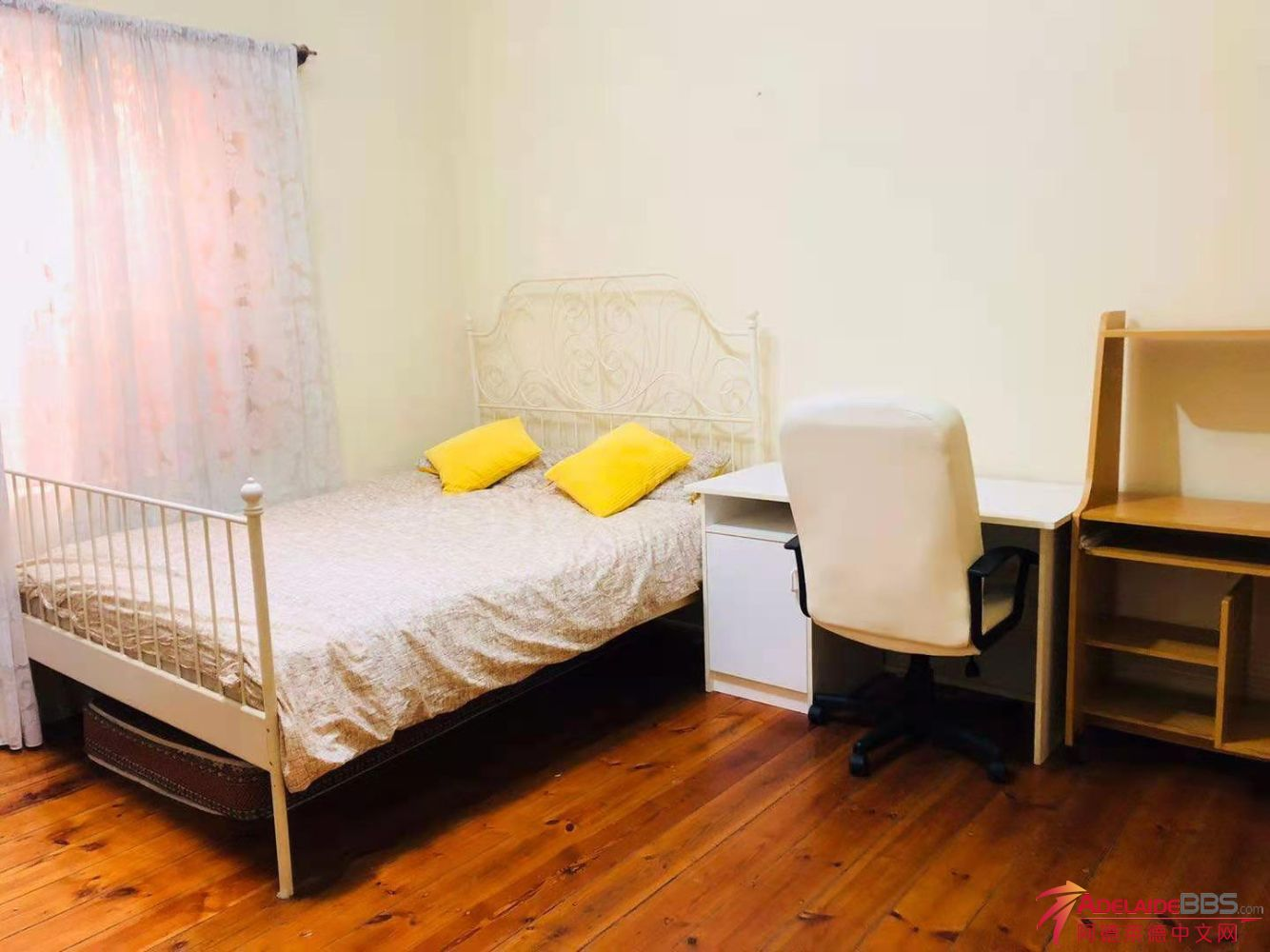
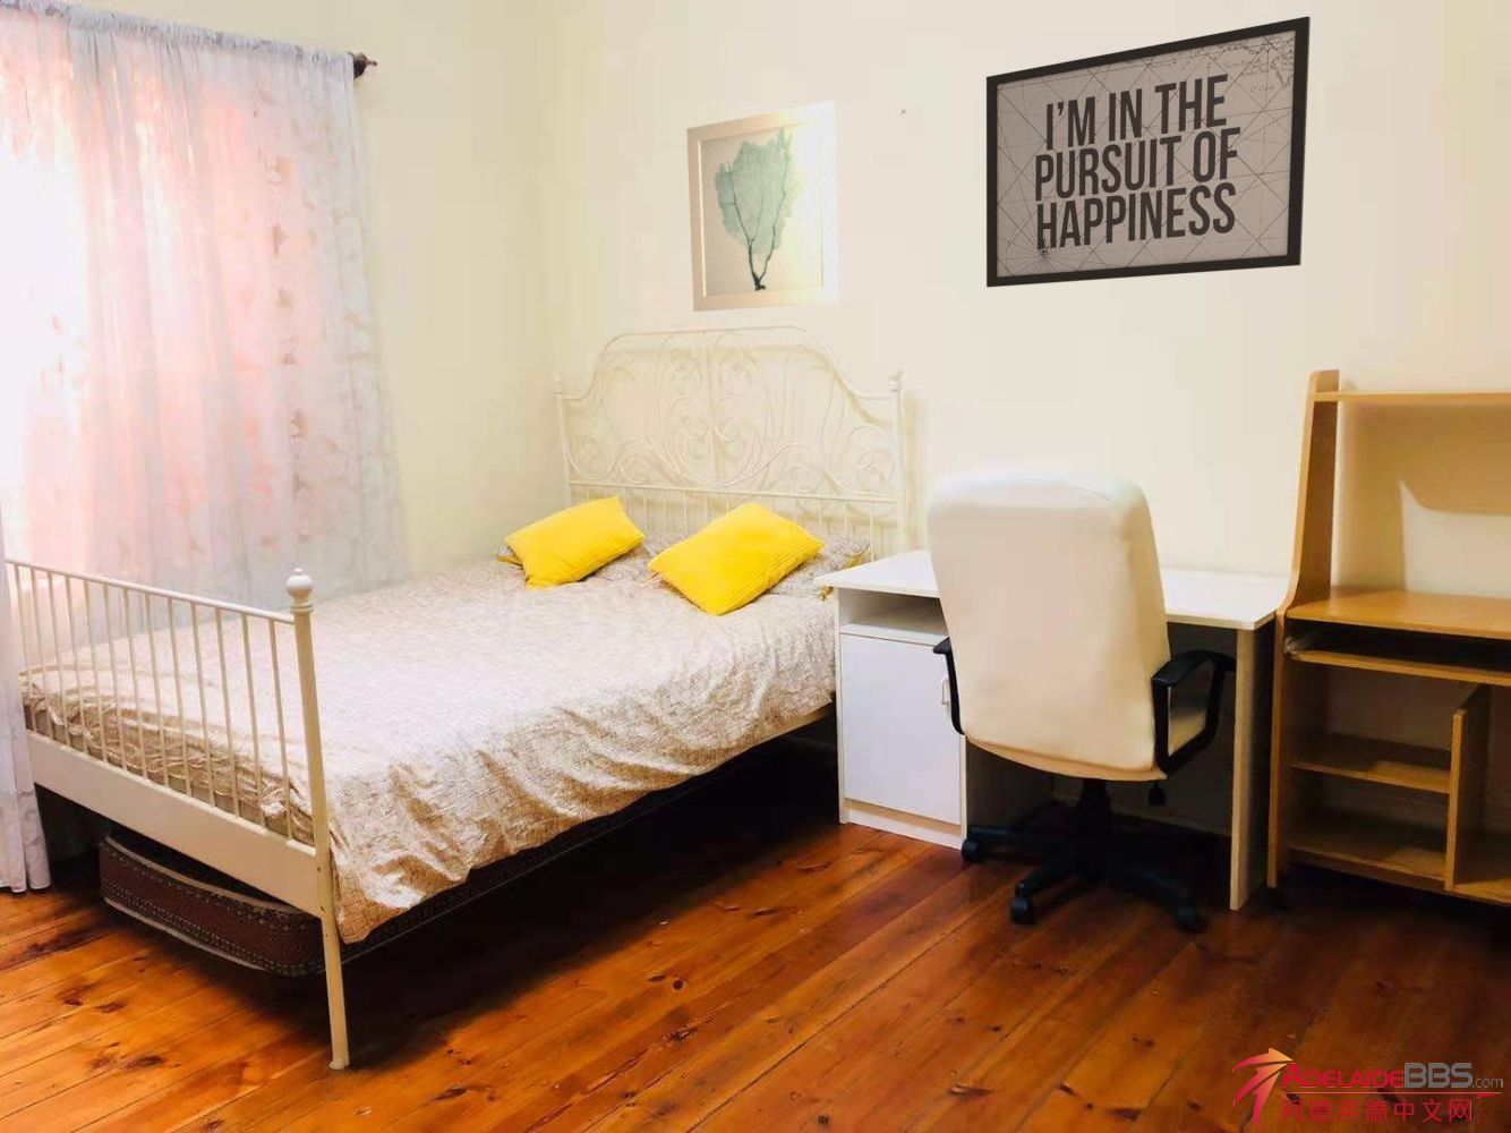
+ mirror [985,14,1311,289]
+ wall art [685,100,839,313]
